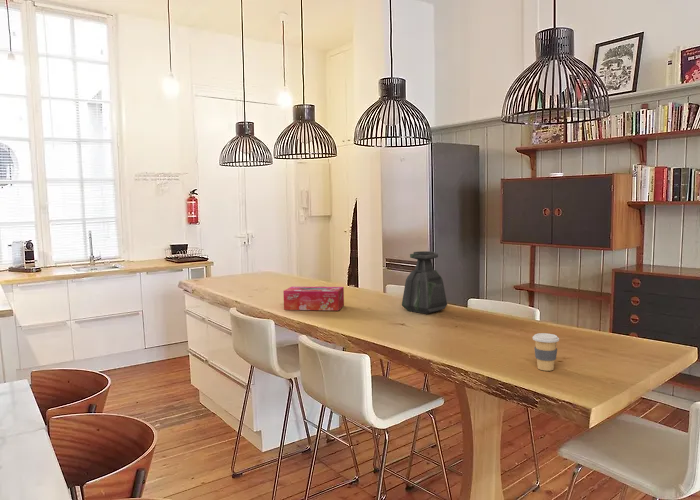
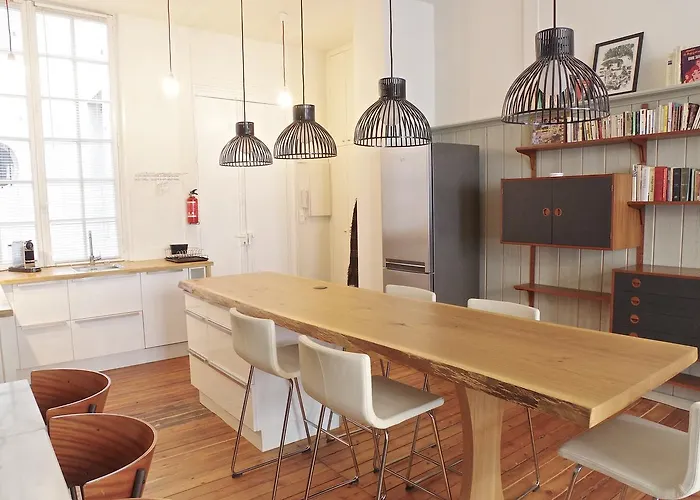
- coffee cup [532,332,560,372]
- tissue box [282,286,345,312]
- bottle [401,250,448,315]
